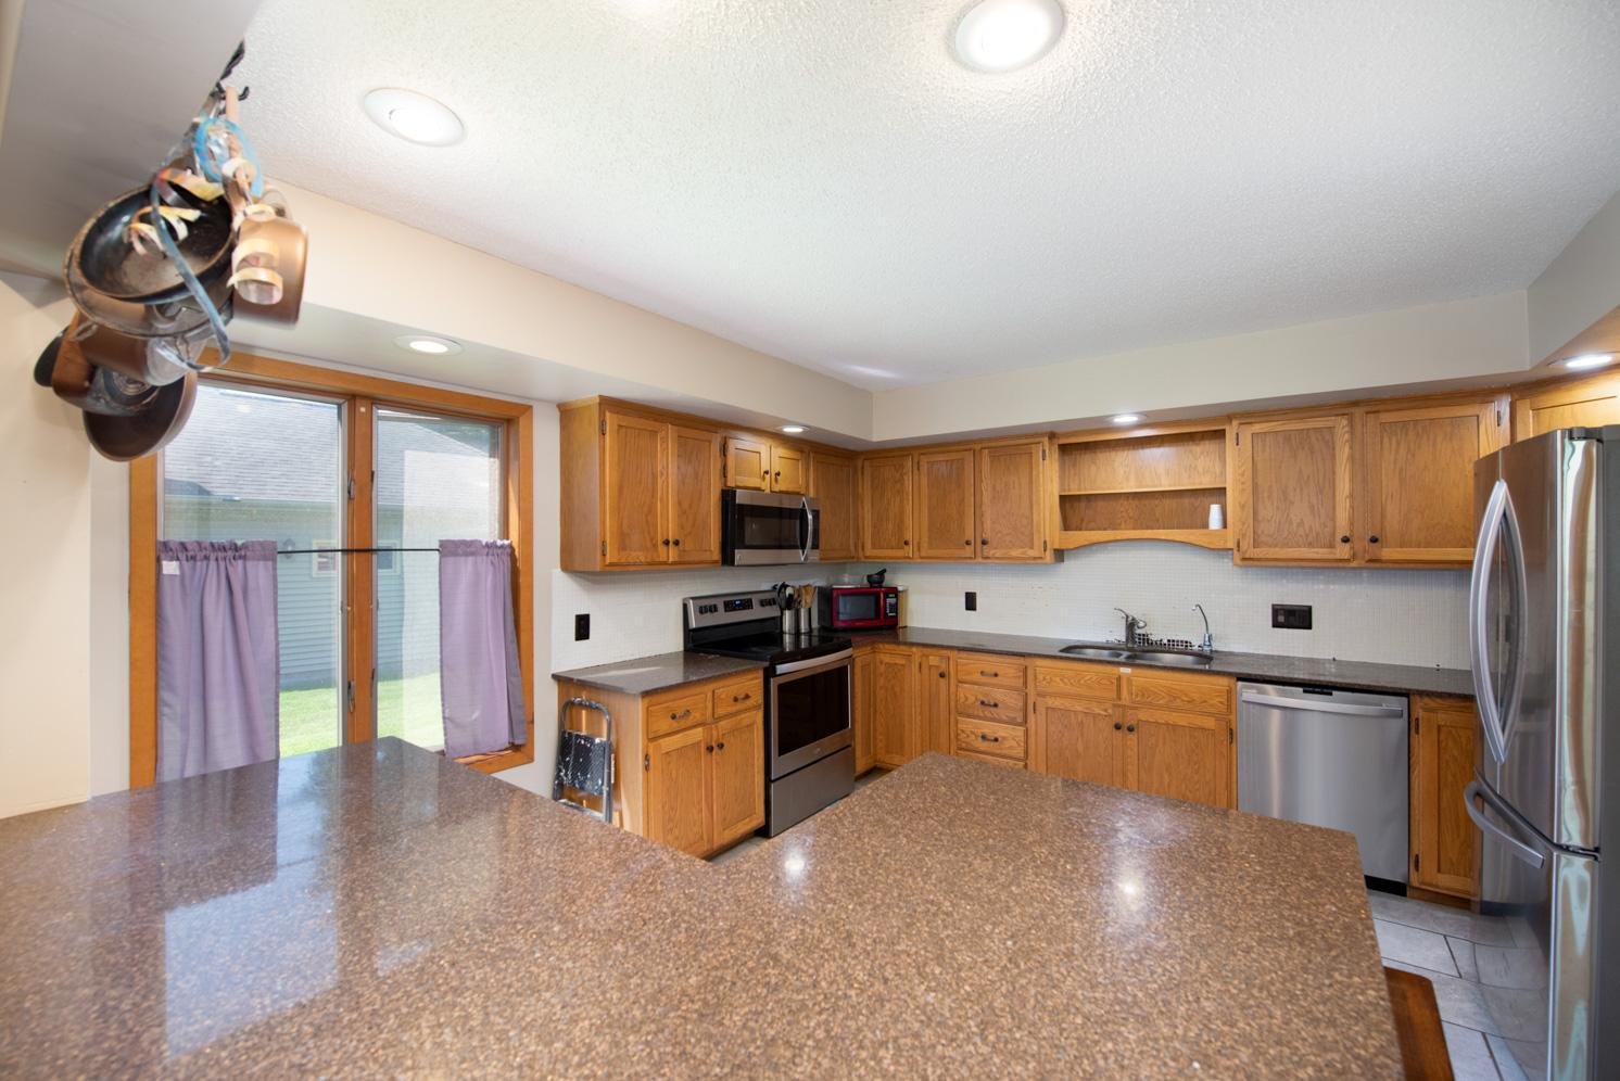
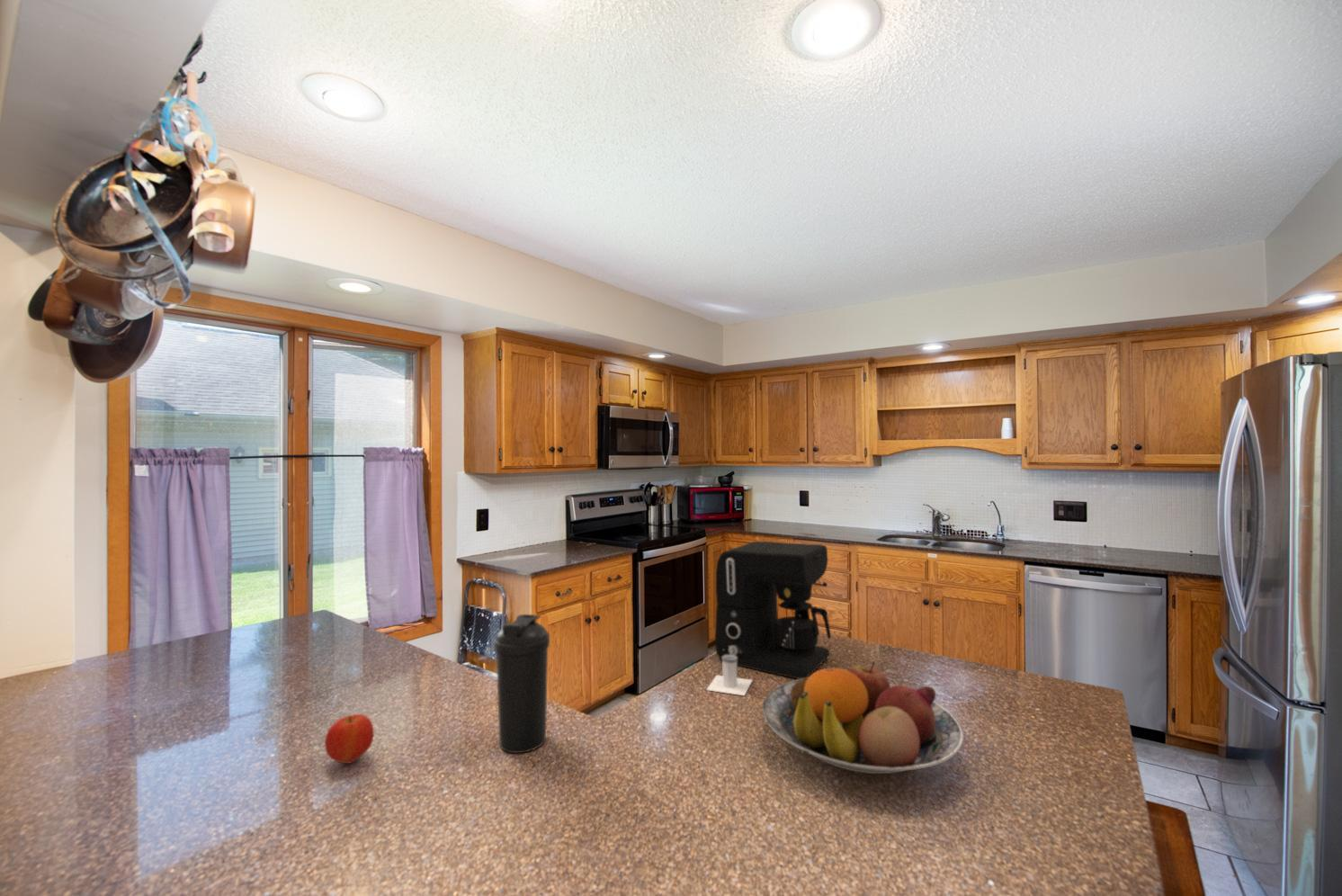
+ fruit bowl [762,660,964,775]
+ coffee maker [714,541,832,679]
+ apple [324,713,374,765]
+ water bottle [493,614,550,754]
+ salt shaker [705,655,753,696]
